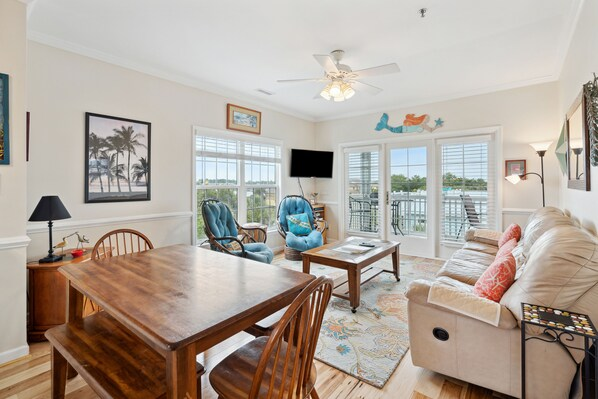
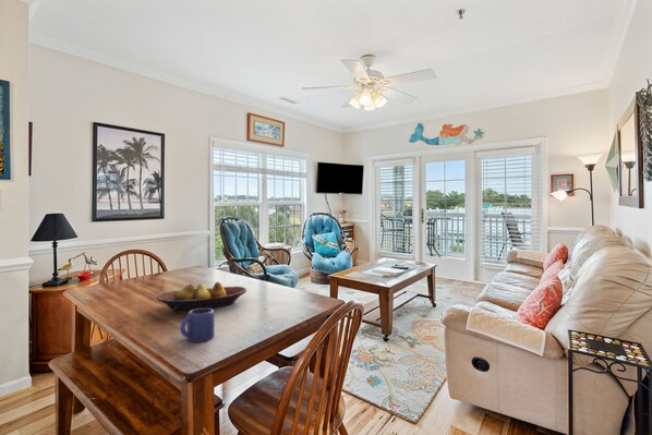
+ mug [179,309,215,343]
+ fruit bowl [156,281,247,312]
